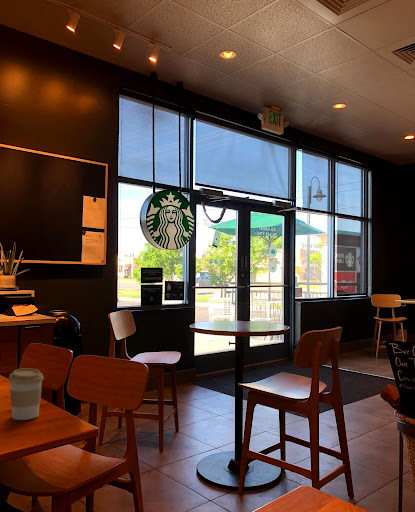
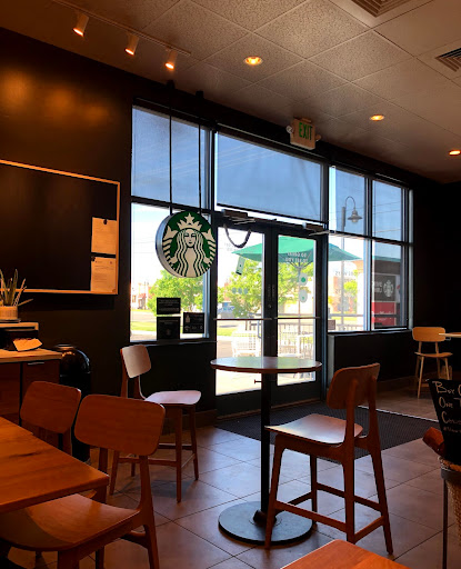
- coffee cup [8,367,45,421]
